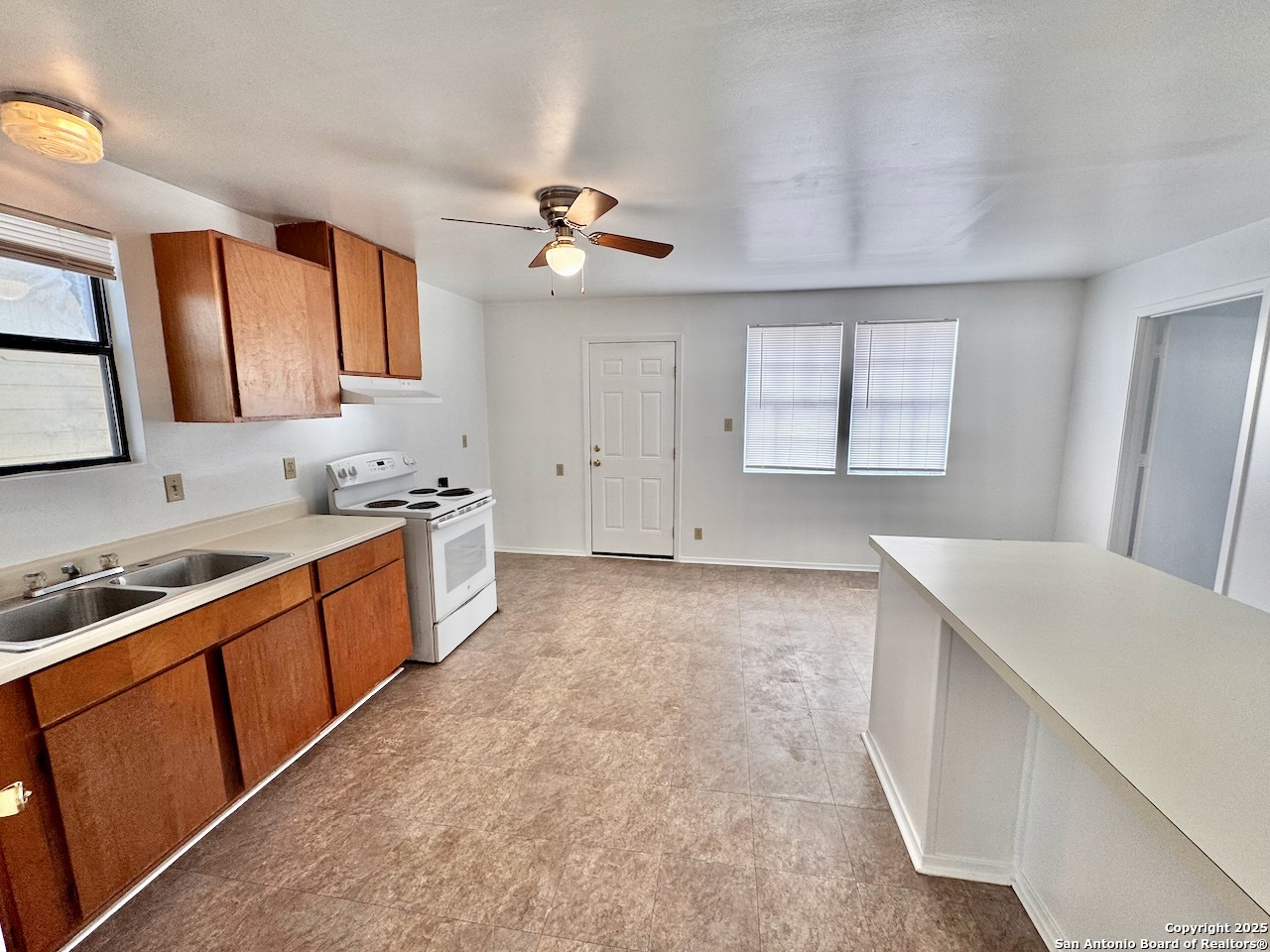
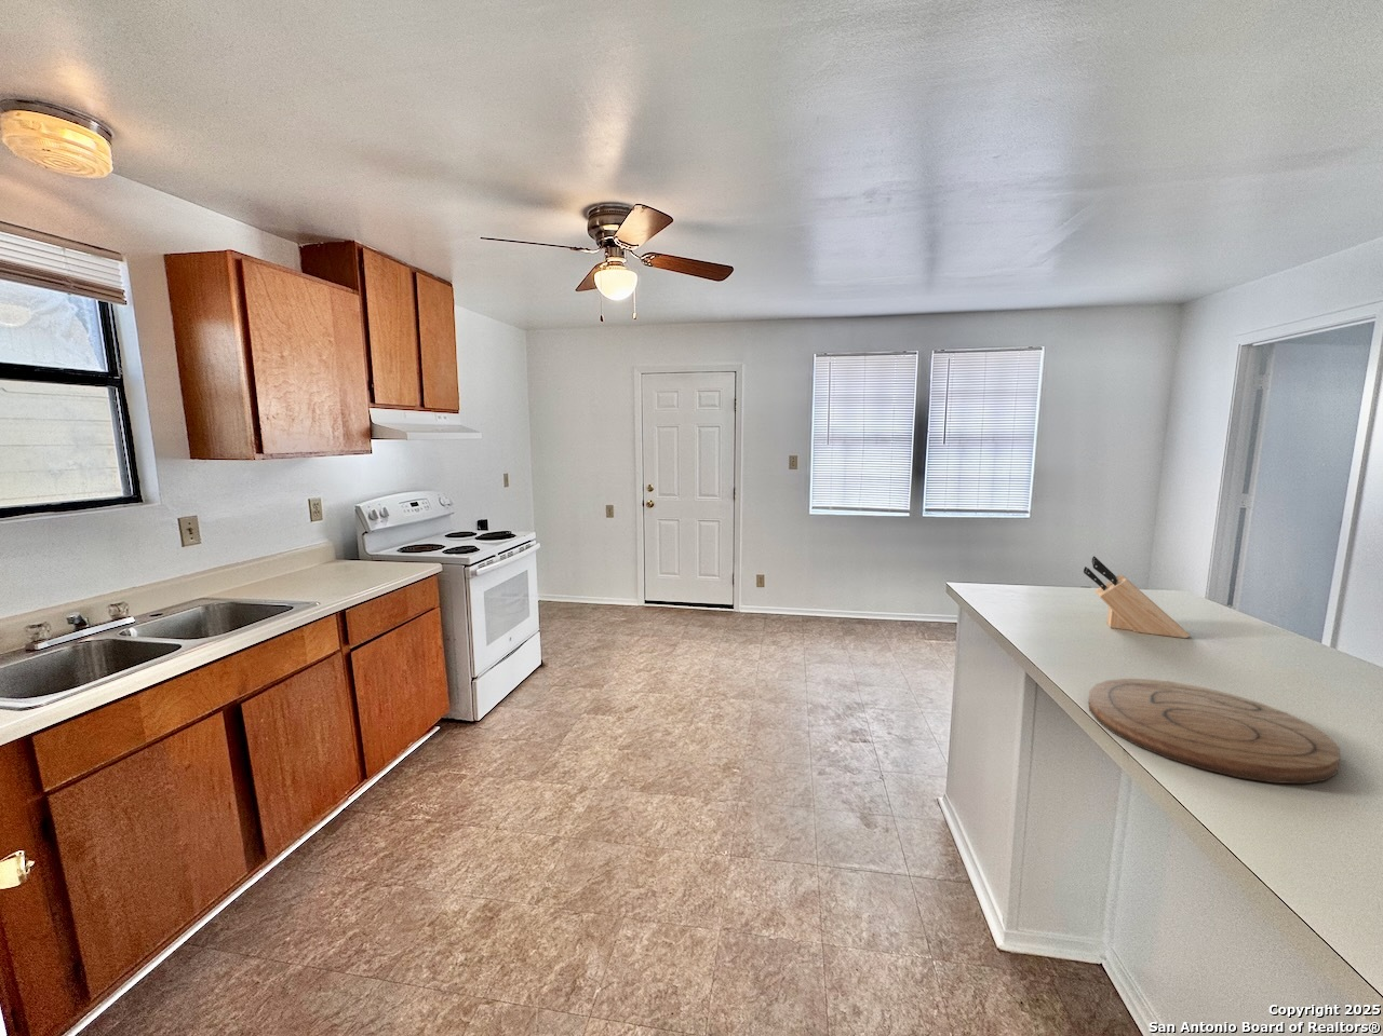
+ cutting board [1088,678,1341,785]
+ knife block [1082,555,1190,639]
